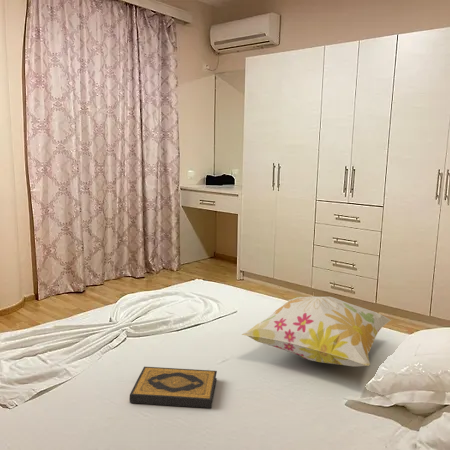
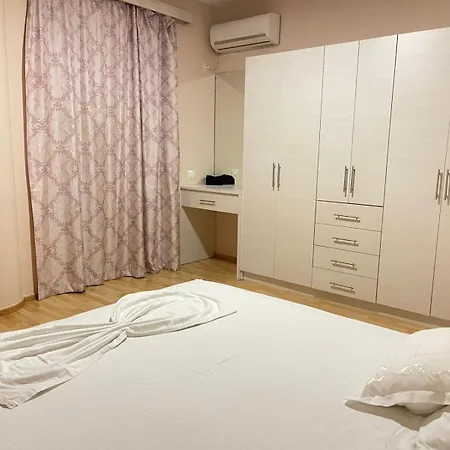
- hardback book [129,366,218,409]
- decorative pillow [241,295,393,368]
